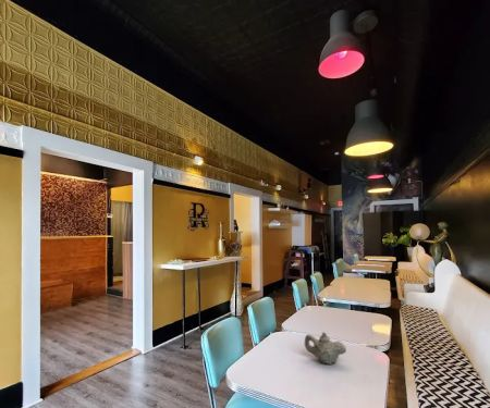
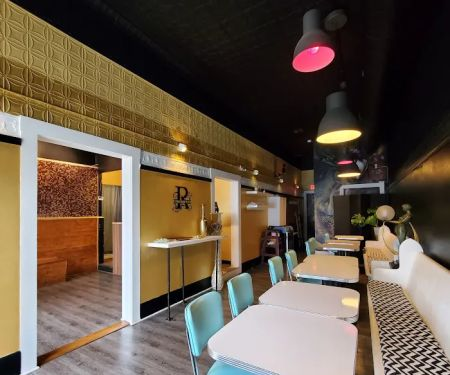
- teapot [304,331,347,366]
